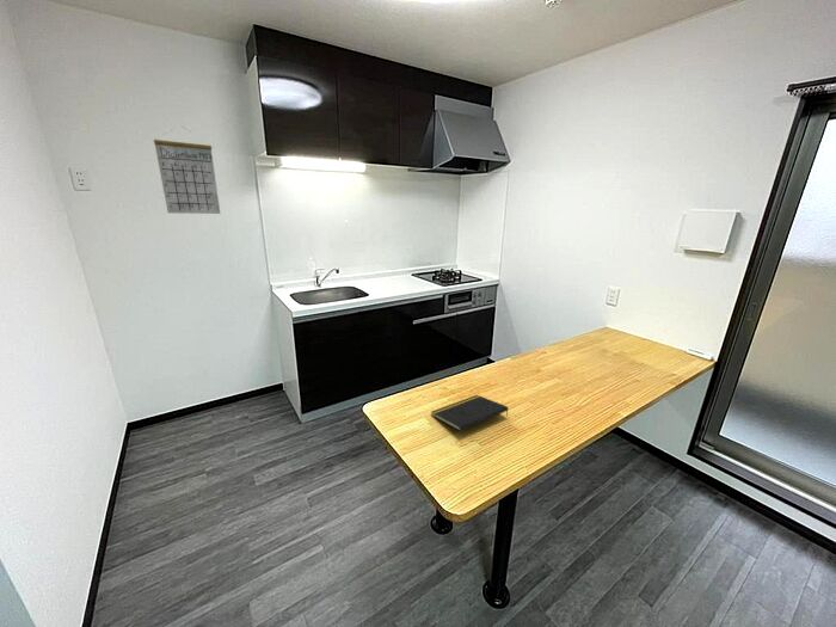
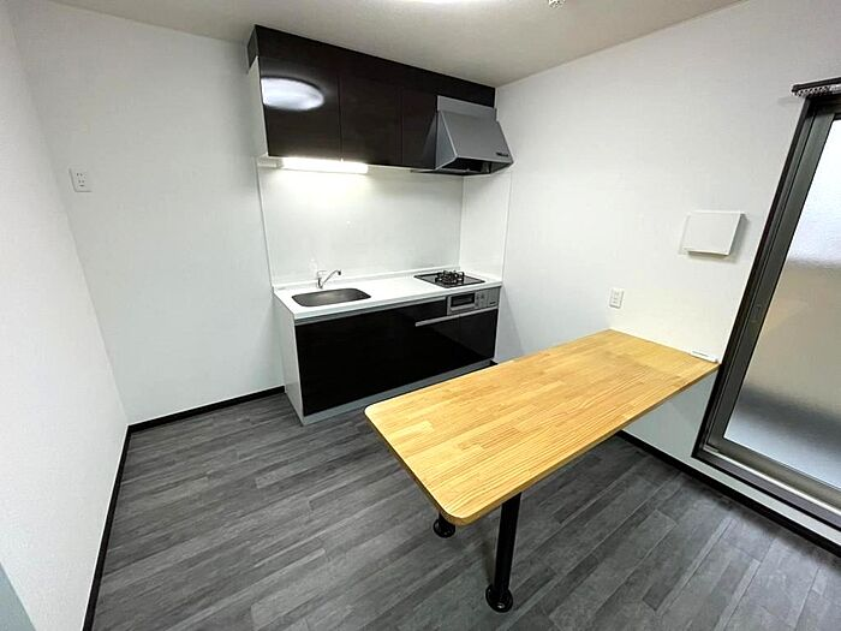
- calendar [153,125,221,215]
- notepad [430,394,509,432]
